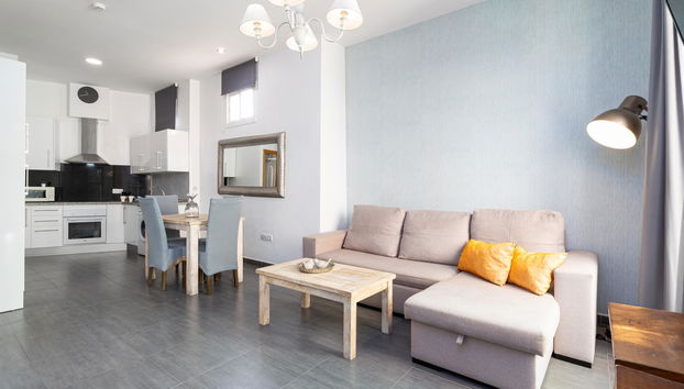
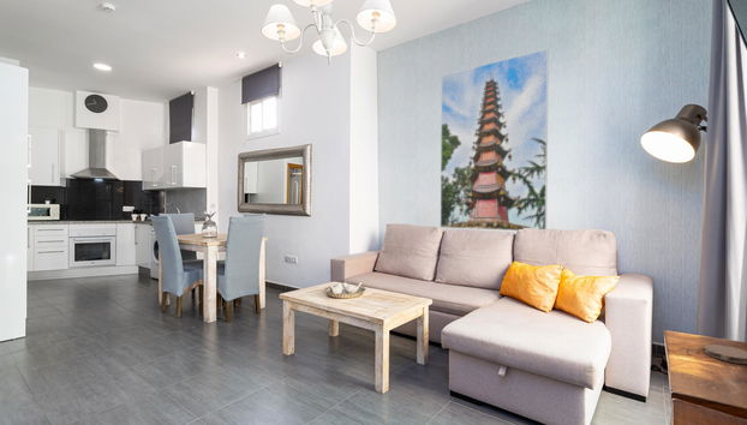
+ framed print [440,48,550,232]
+ coaster [704,343,747,365]
